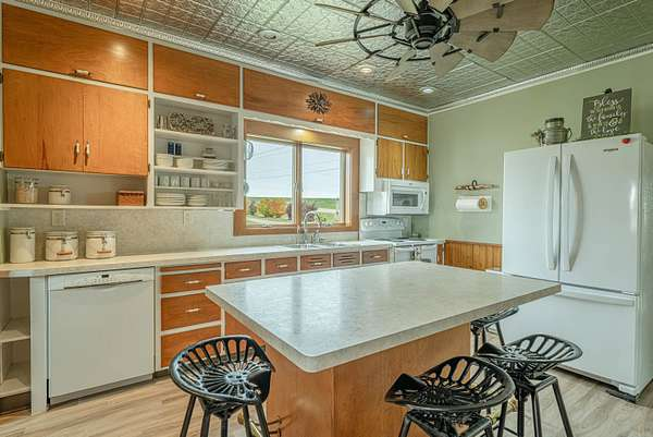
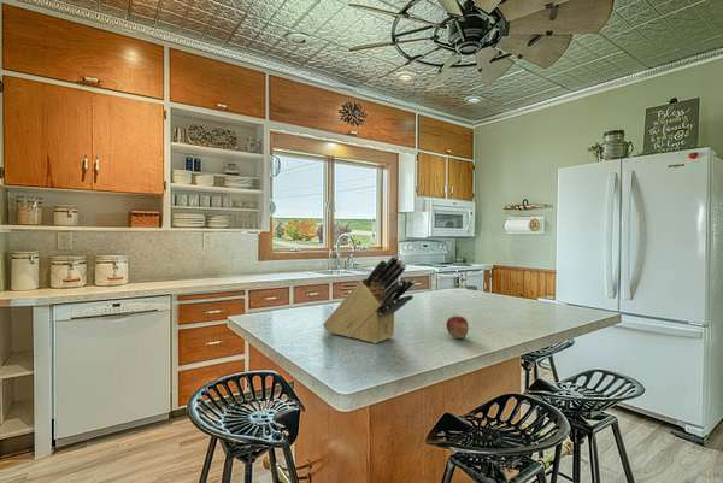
+ fruit [445,314,470,340]
+ knife block [322,254,416,344]
